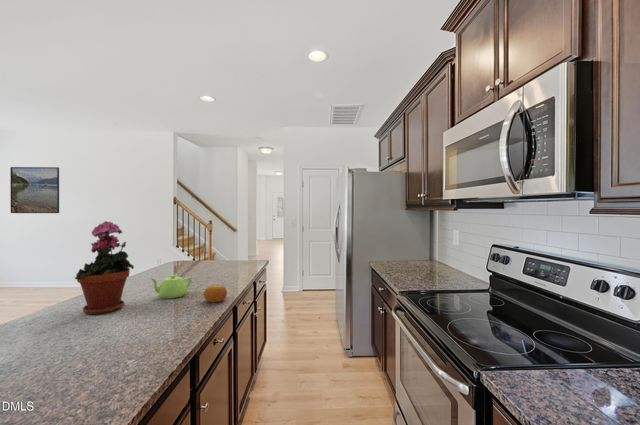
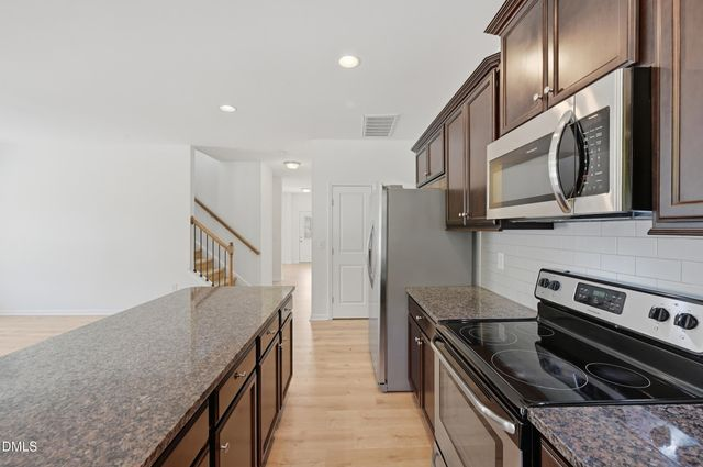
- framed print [9,166,60,214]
- teapot [149,274,193,299]
- potted plant [74,220,135,316]
- fruit [203,284,228,303]
